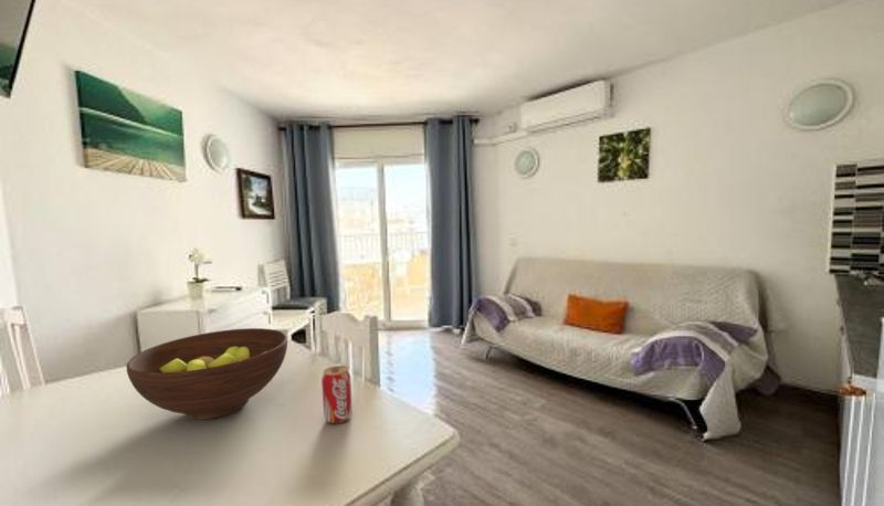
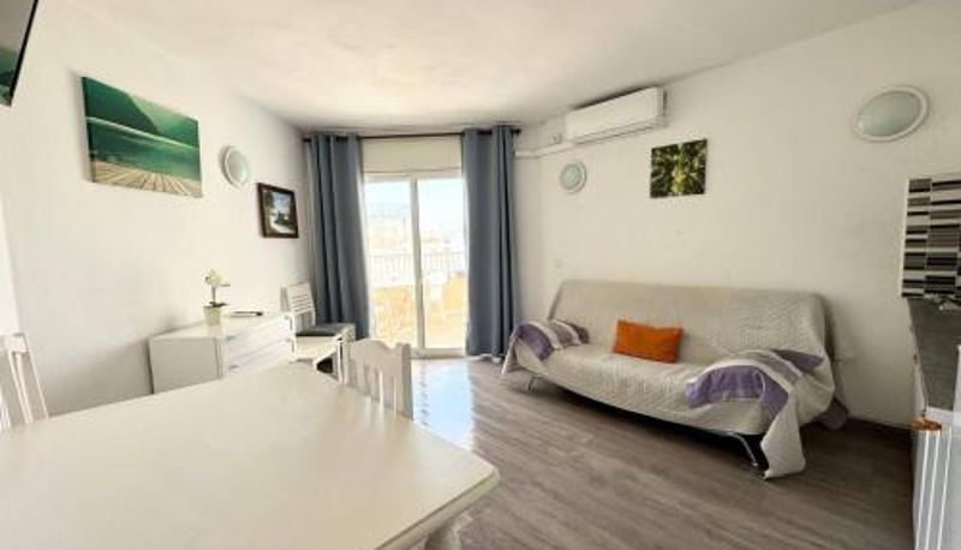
- beverage can [320,365,354,424]
- fruit bowl [125,327,288,420]
